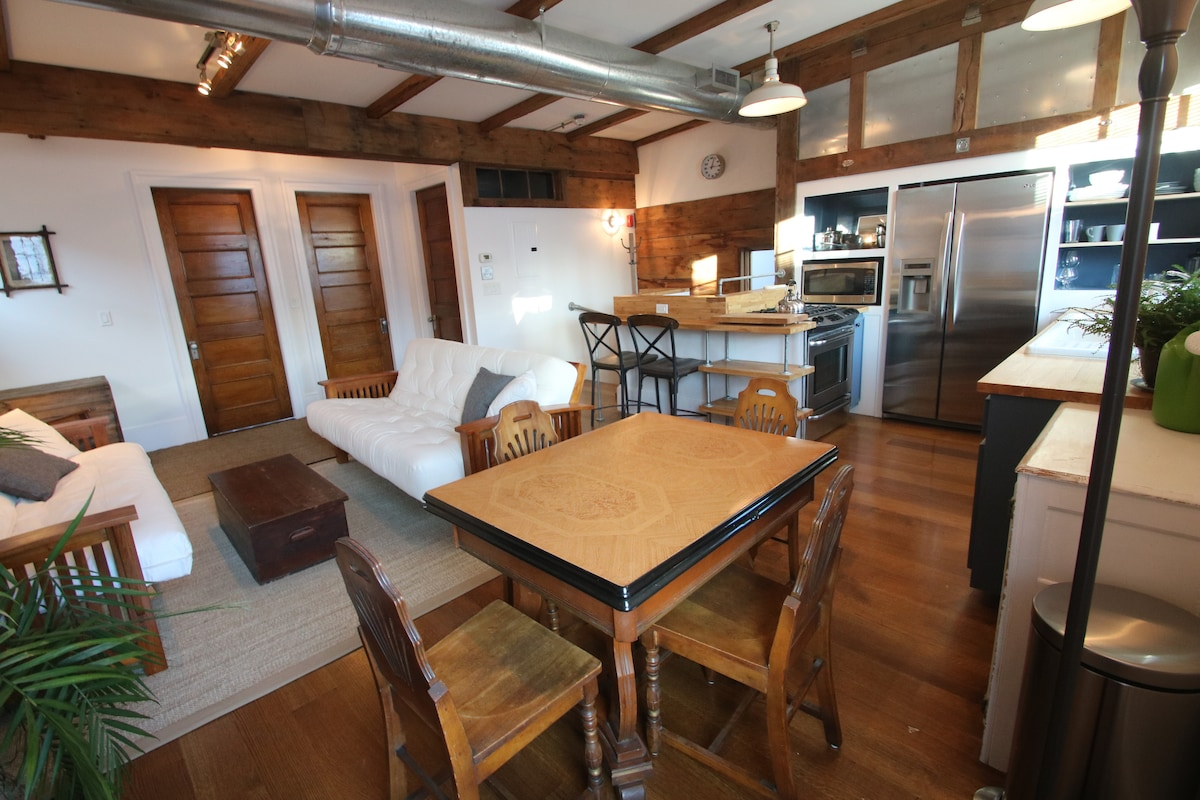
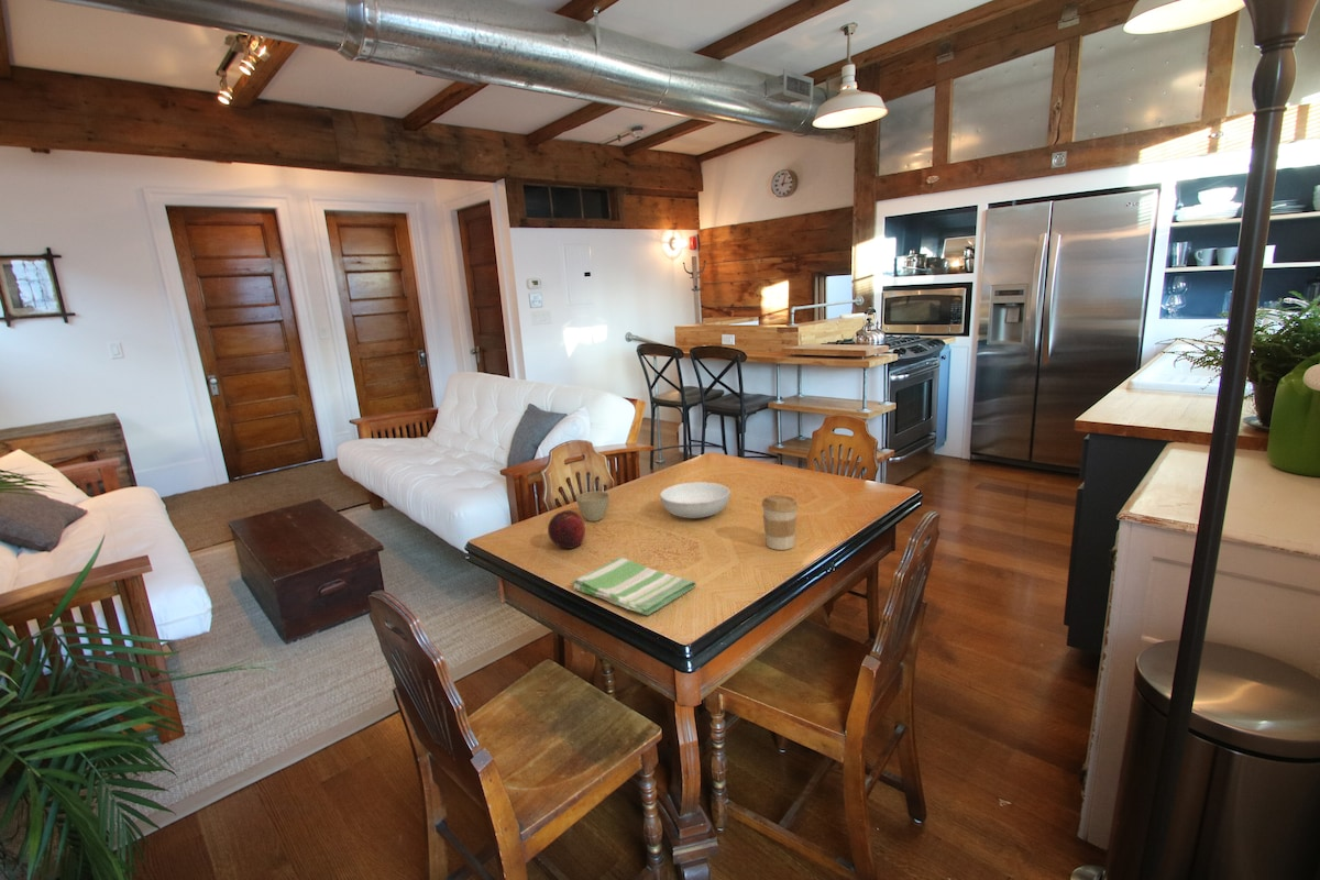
+ serving bowl [659,481,732,519]
+ coffee cup [760,494,800,551]
+ dish towel [572,556,697,616]
+ fruit [547,509,586,550]
+ flower pot [575,491,610,522]
